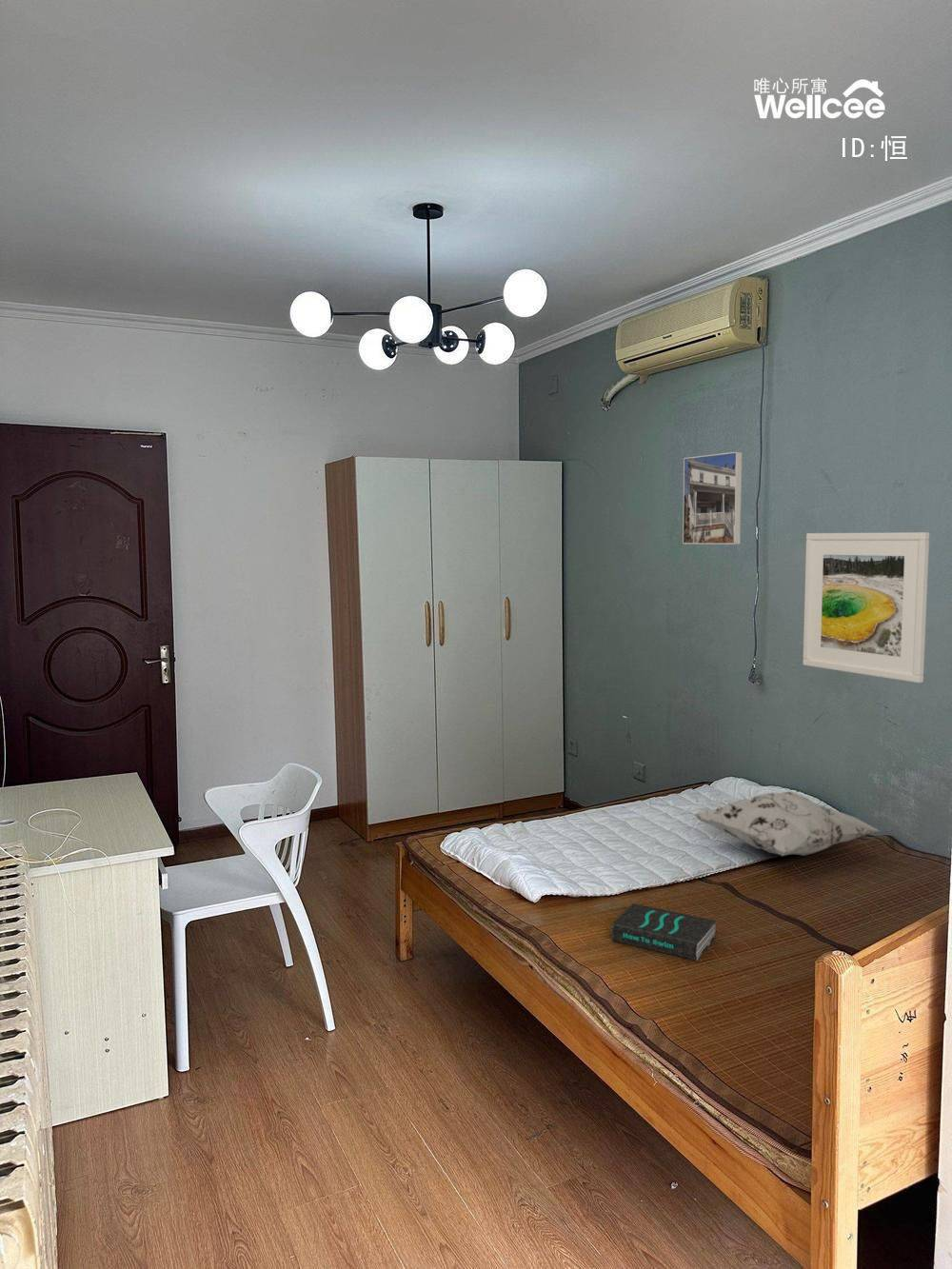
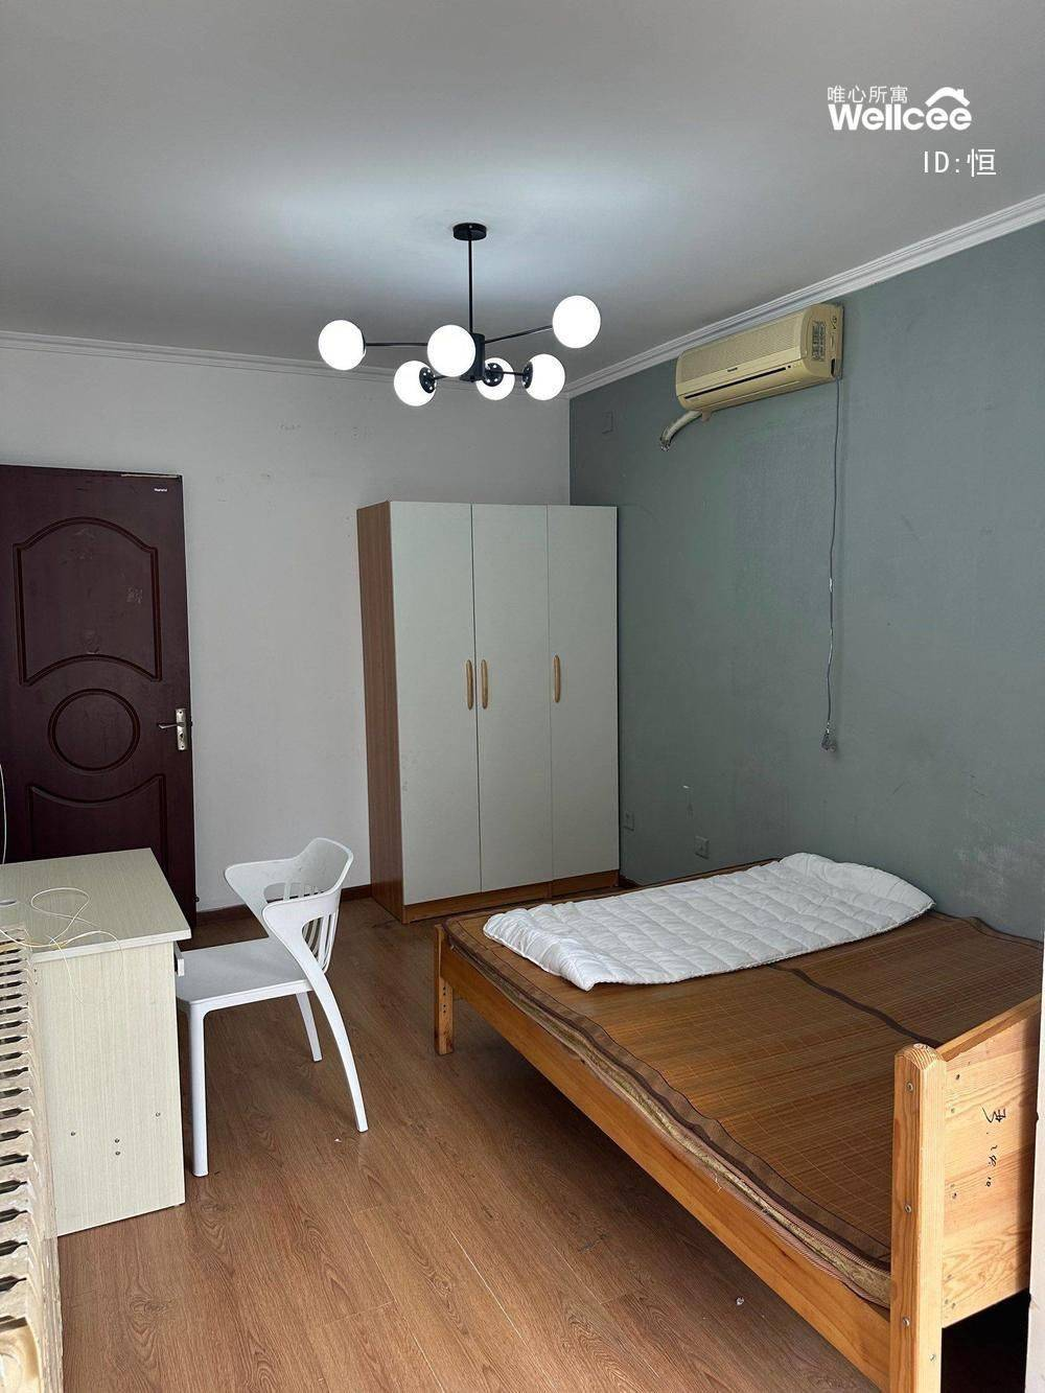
- decorative pillow [692,790,882,857]
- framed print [682,451,744,545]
- book [611,902,718,962]
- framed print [802,531,930,684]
